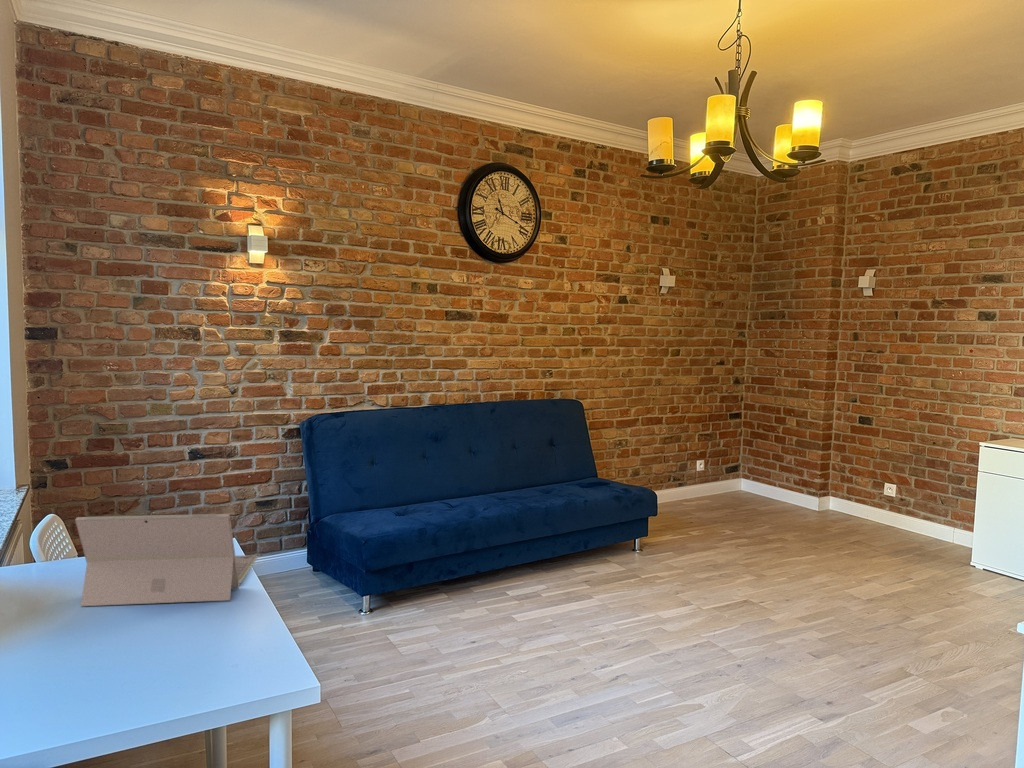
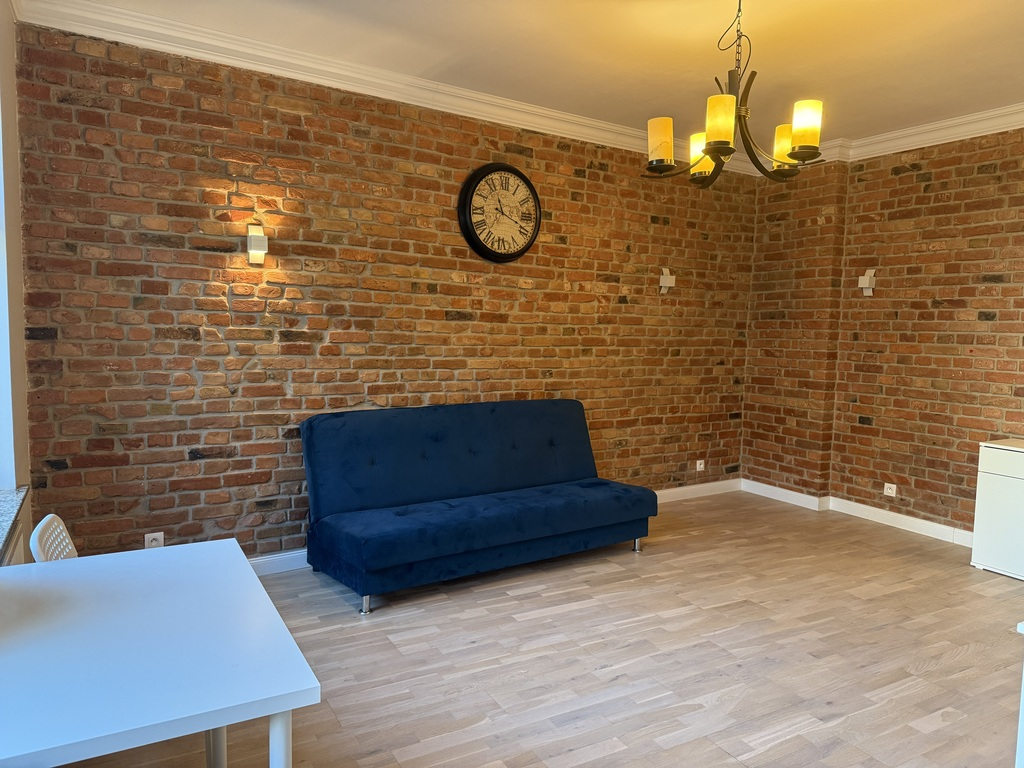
- laptop [74,513,259,607]
